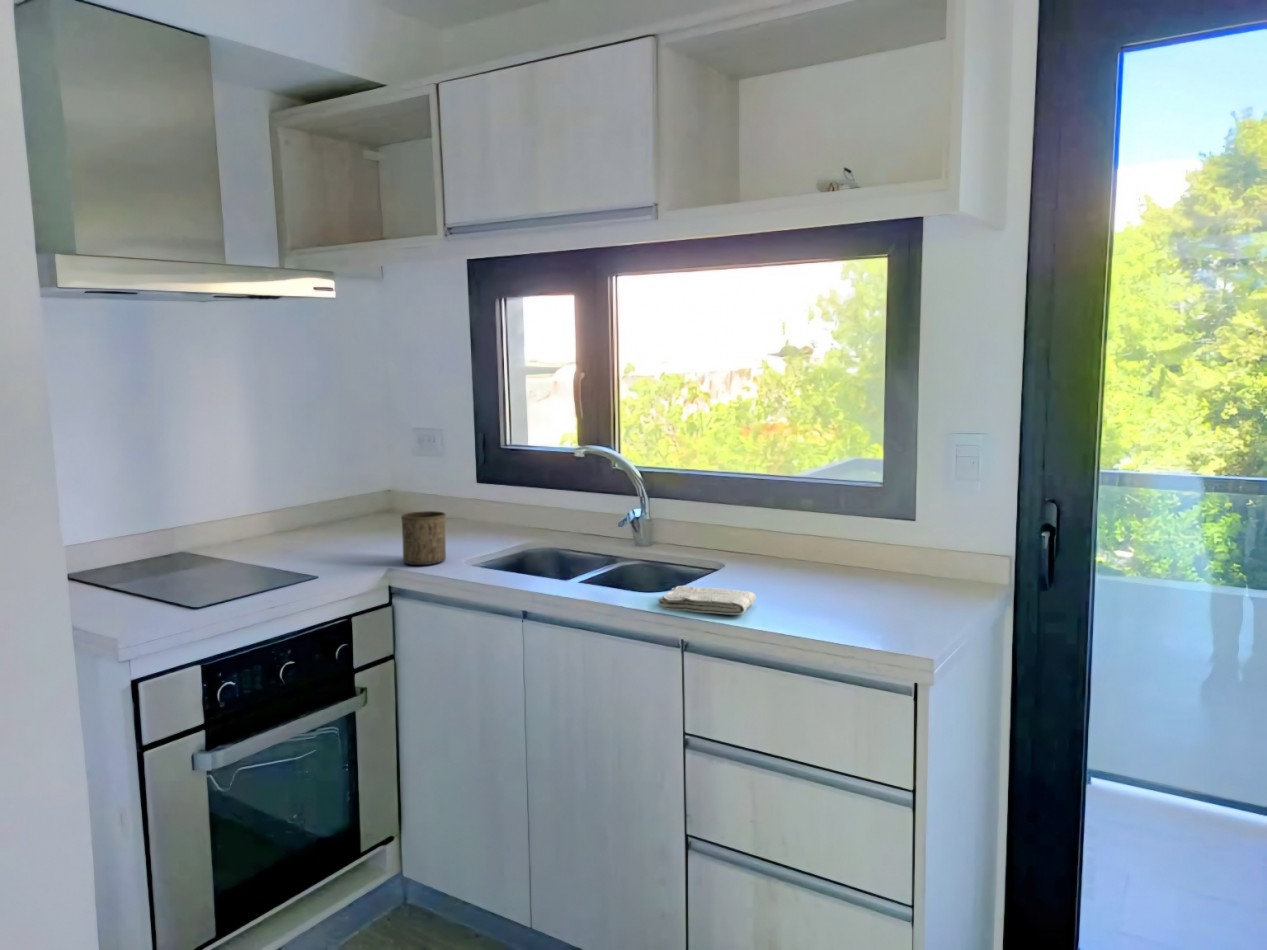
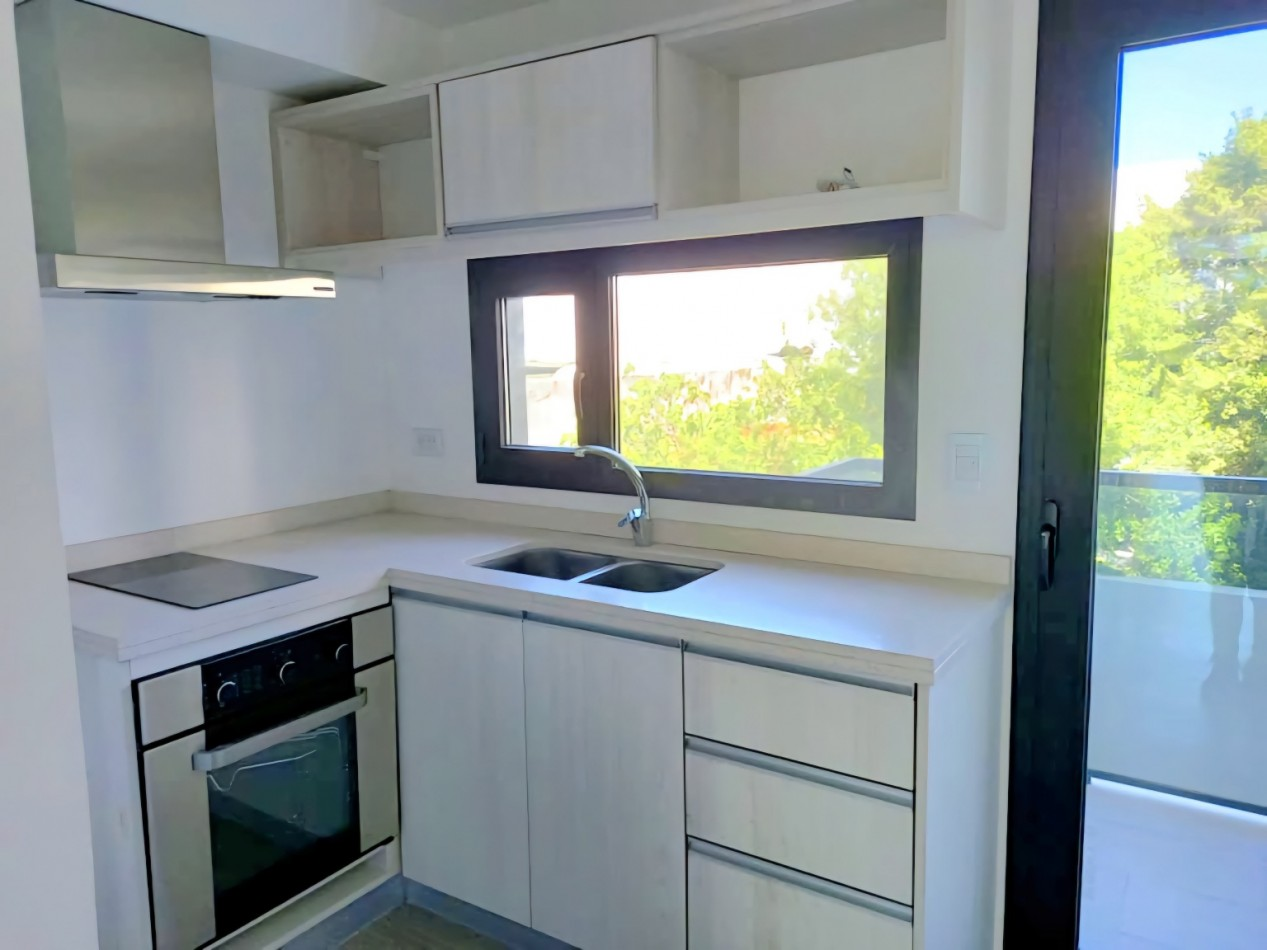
- washcloth [657,585,757,616]
- cup [400,510,447,566]
